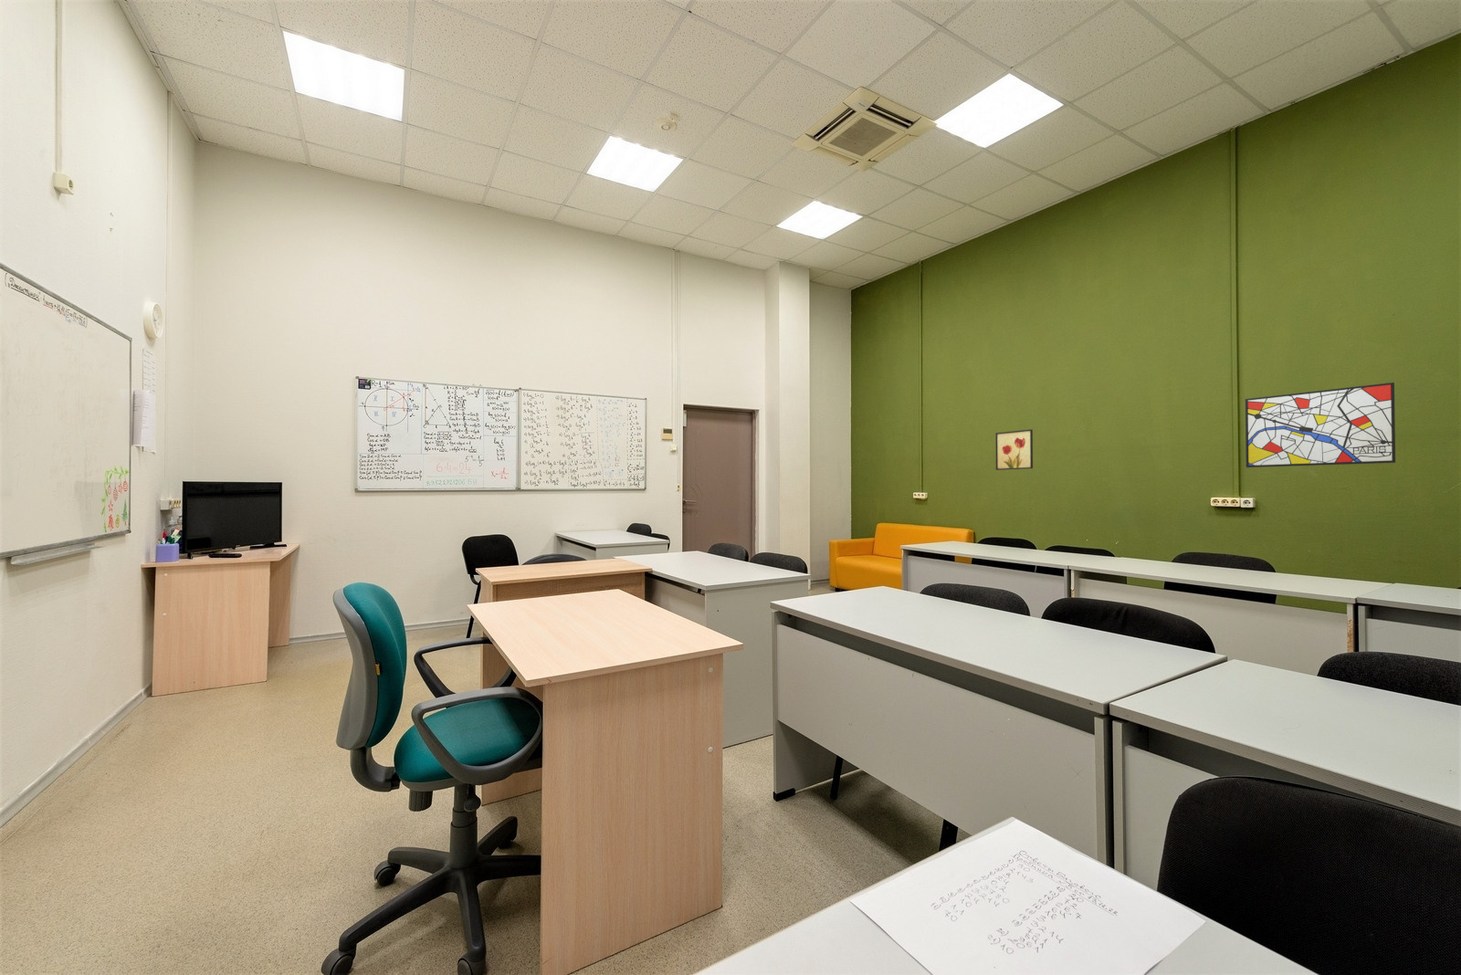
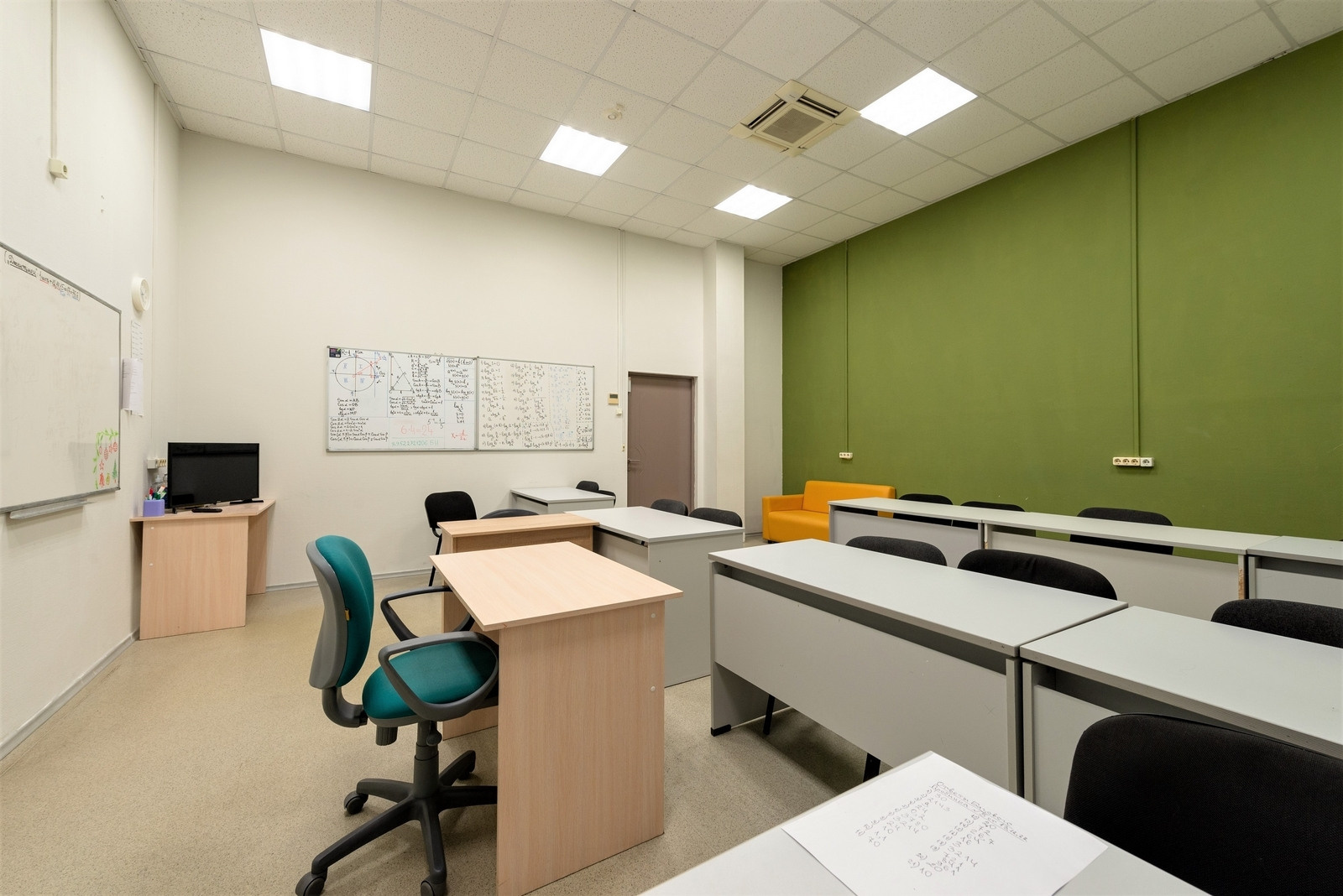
- wall art [1245,382,1396,468]
- wall art [994,428,1033,471]
